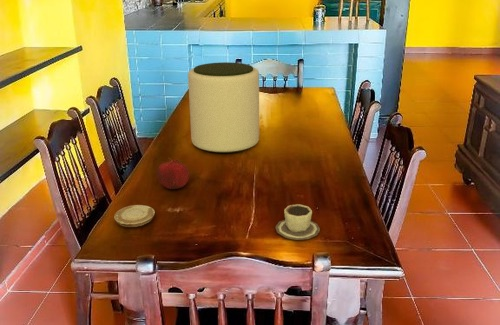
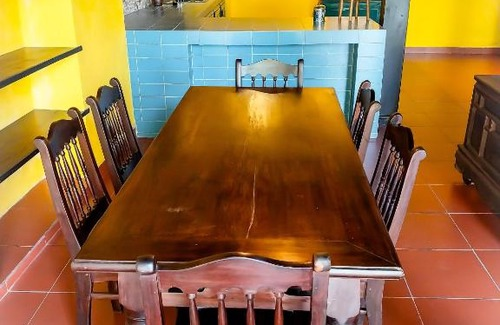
- plant pot [187,61,260,154]
- cup [275,203,321,241]
- plate [113,204,156,228]
- fruit [156,157,190,190]
